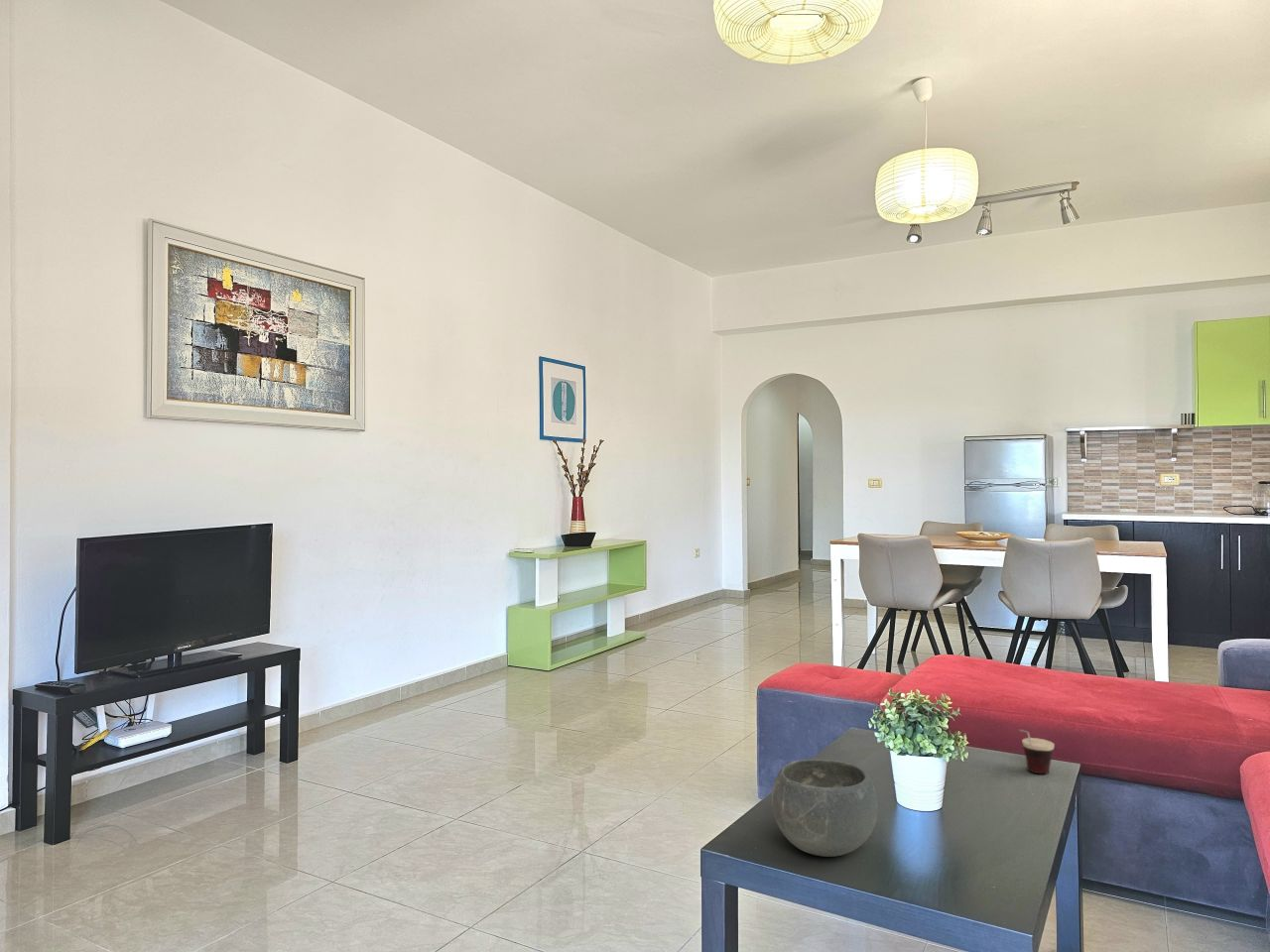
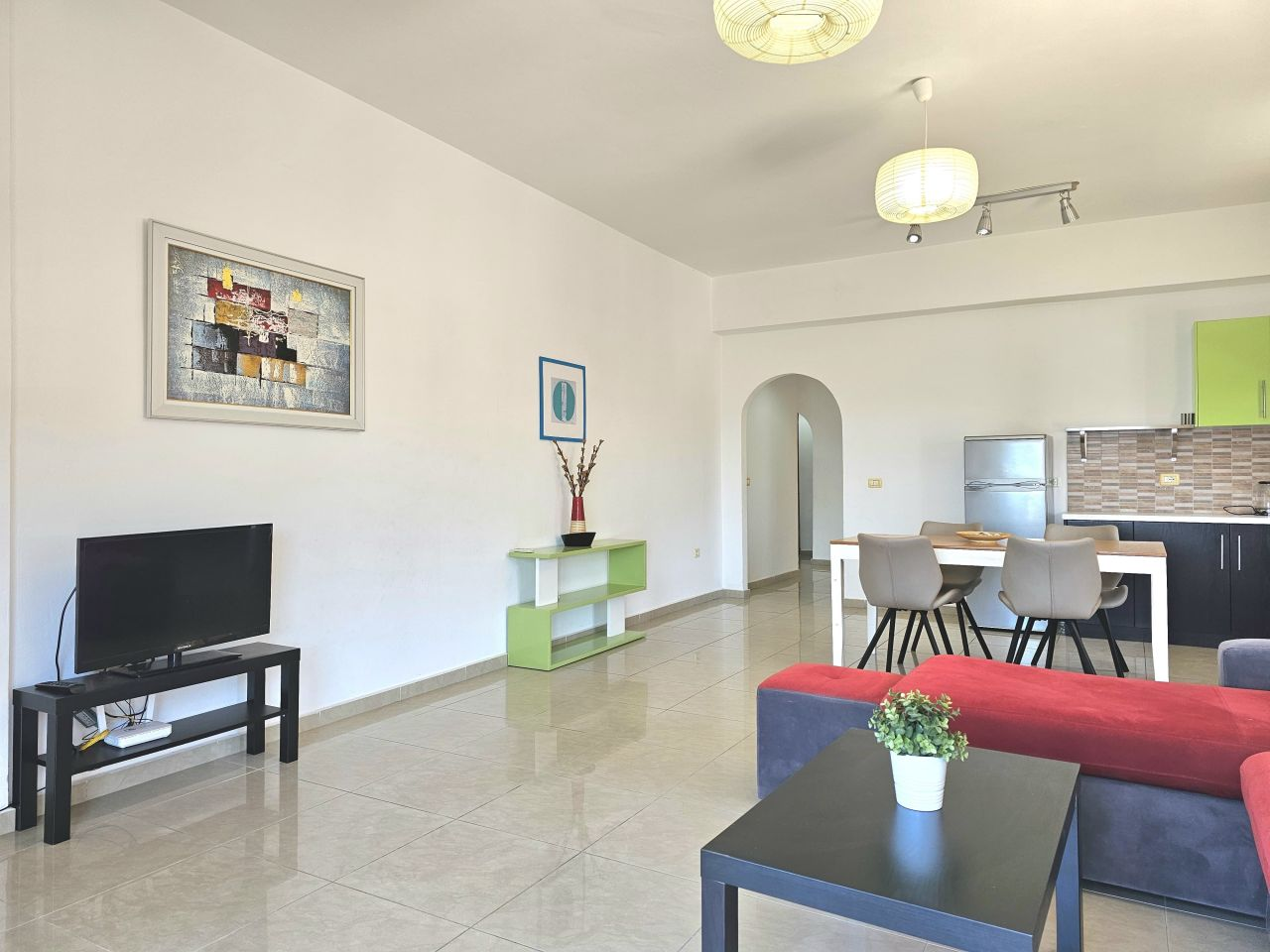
- bowl [770,759,879,858]
- cup [1017,728,1056,774]
